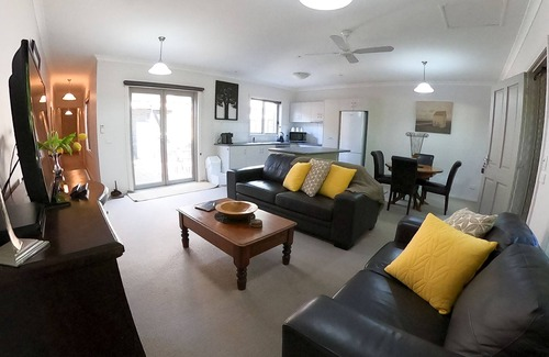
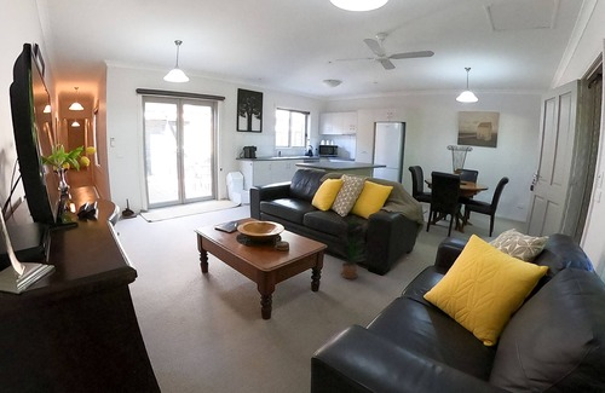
+ potted plant [330,215,369,279]
